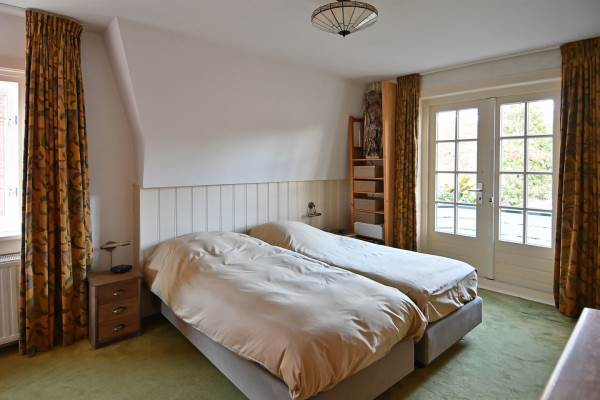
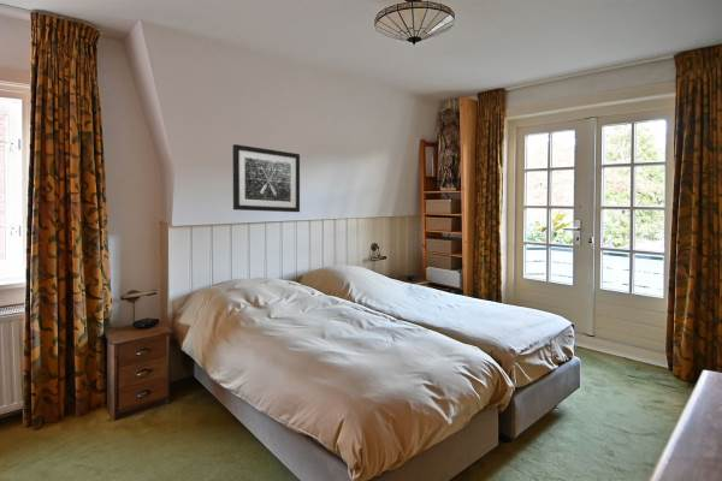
+ wall art [232,143,301,213]
